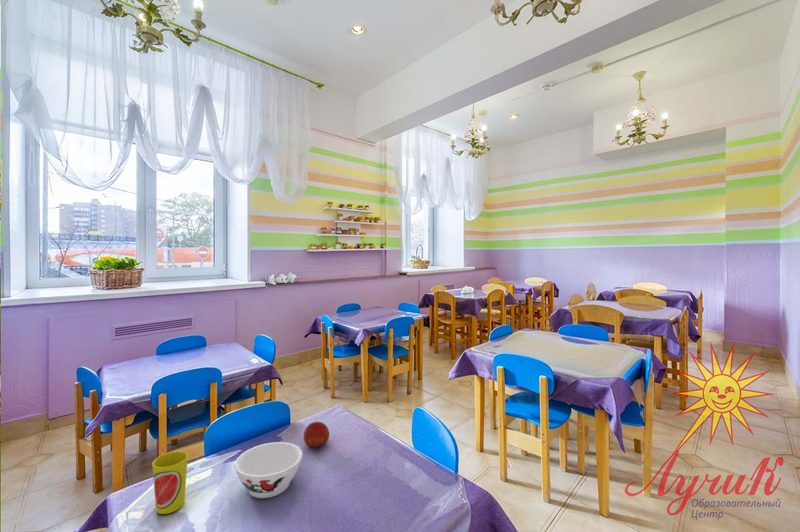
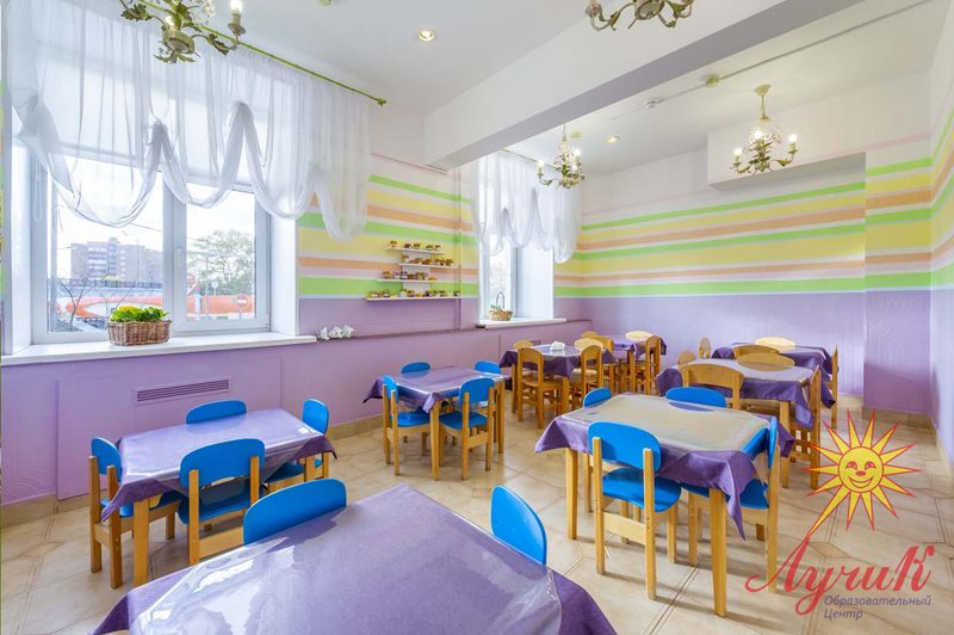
- cup [151,450,189,515]
- fruit [303,421,330,450]
- bowl [234,441,304,499]
